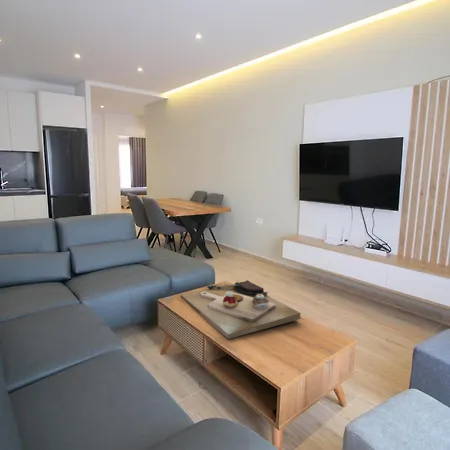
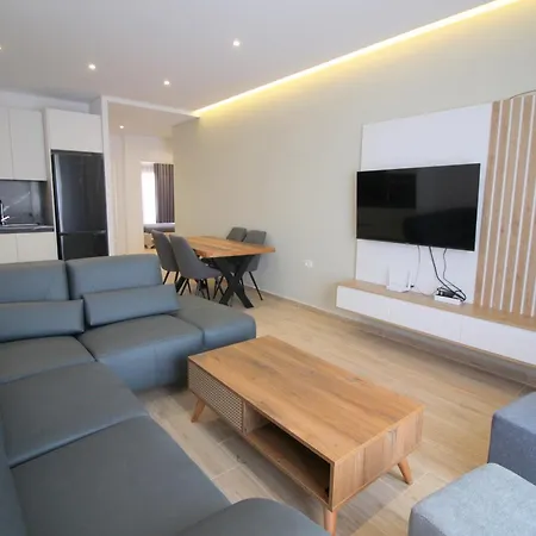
- decorative tray [180,279,302,340]
